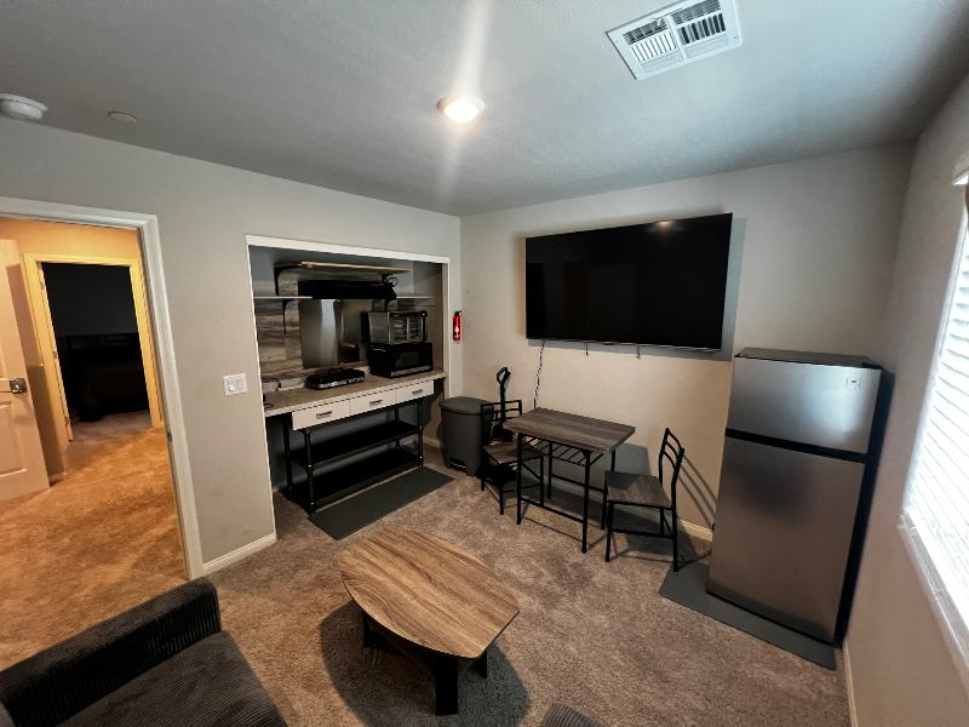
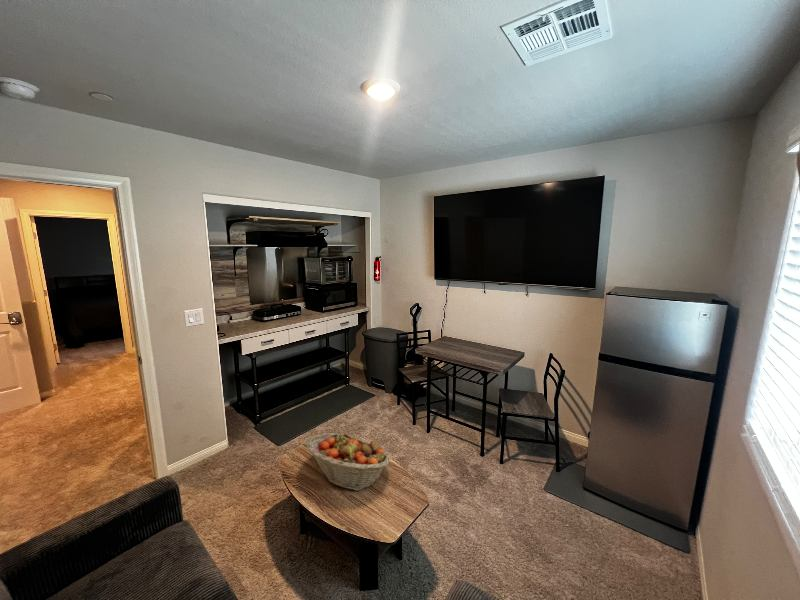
+ fruit basket [305,432,391,492]
